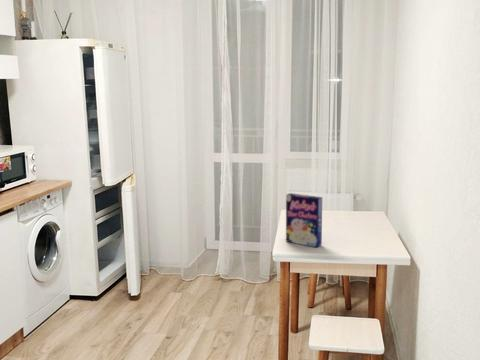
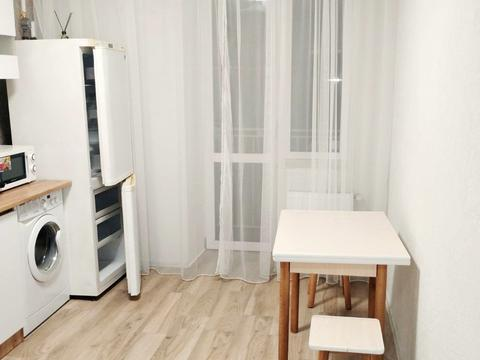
- cereal box [285,192,323,248]
